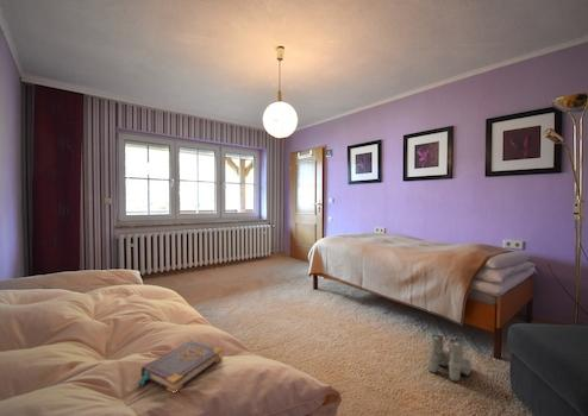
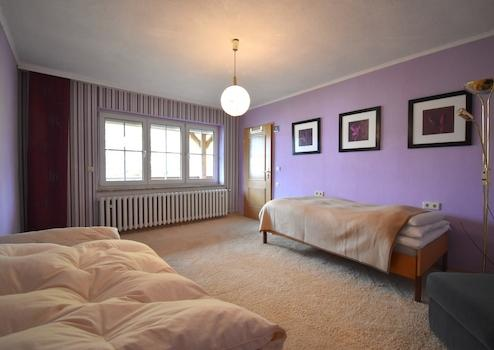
- boots [427,334,473,383]
- book [136,339,224,393]
